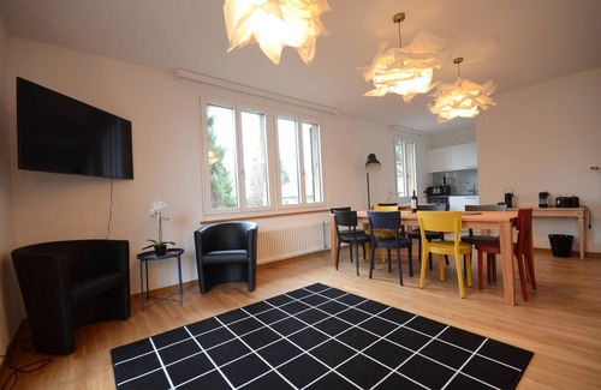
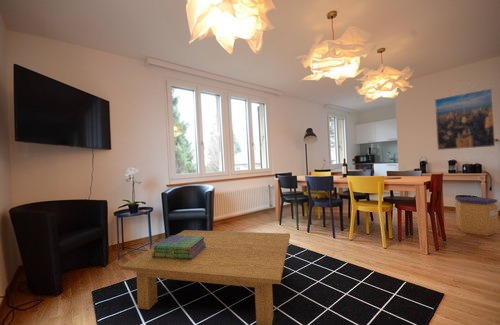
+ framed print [434,88,496,151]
+ coffee table [119,229,291,325]
+ stack of books [152,235,206,259]
+ trash can [454,196,500,237]
